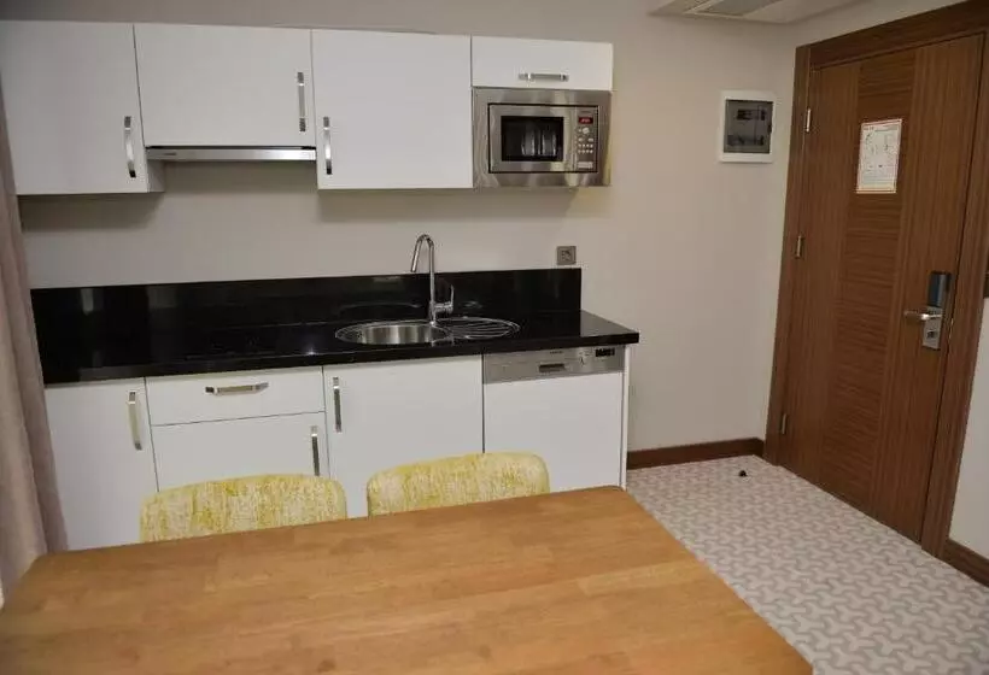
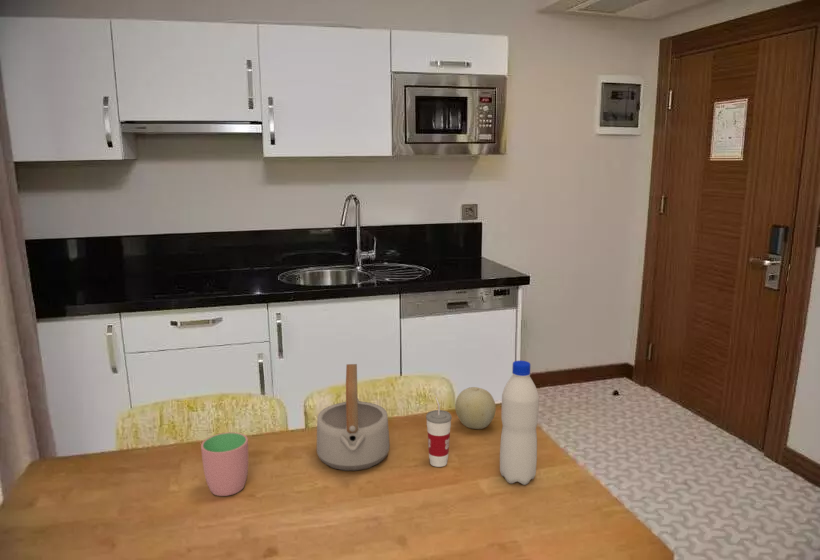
+ fruit [454,386,497,430]
+ cup [200,431,249,497]
+ cup [425,396,453,468]
+ teapot [316,363,391,472]
+ water bottle [499,360,540,486]
